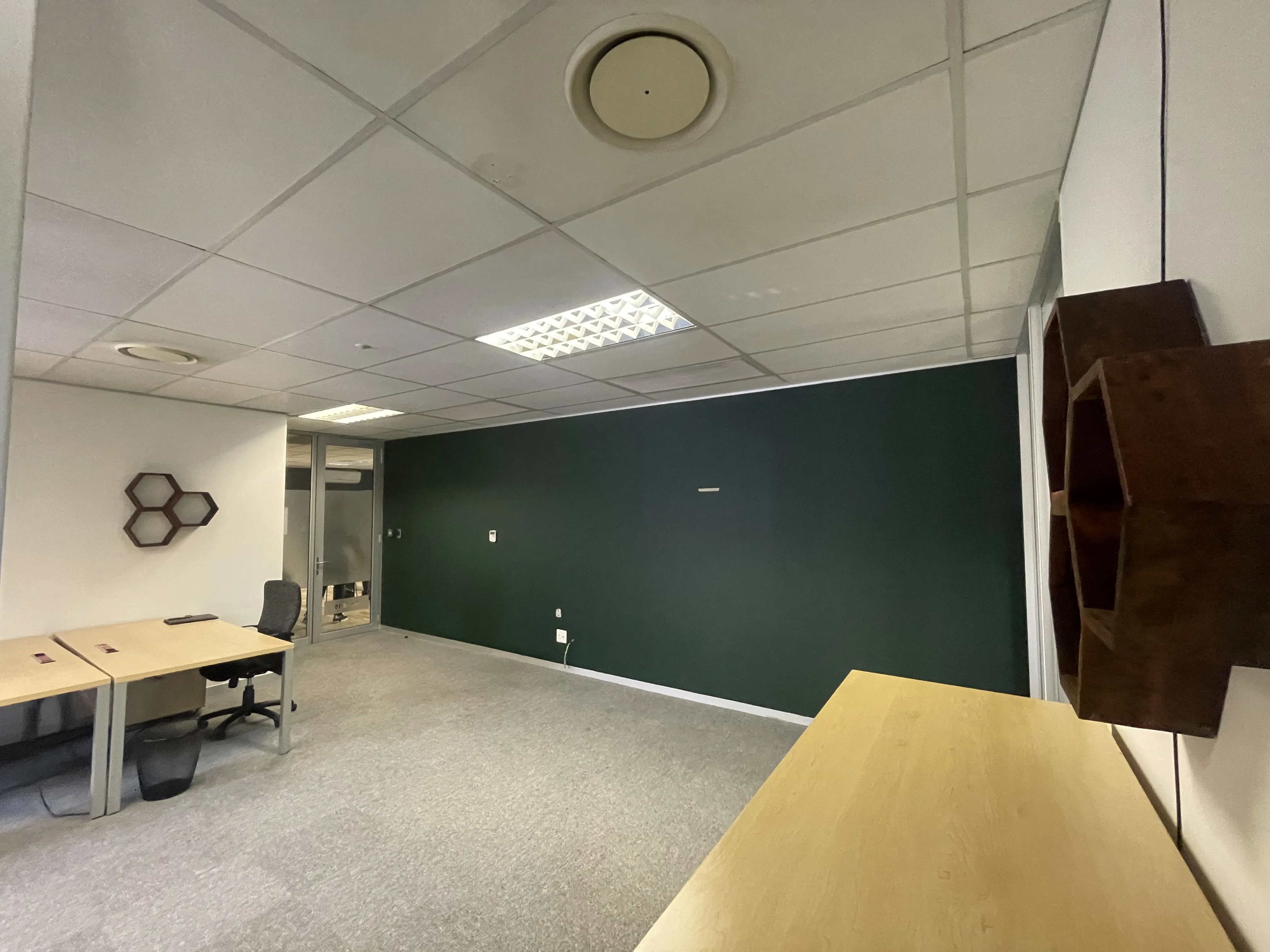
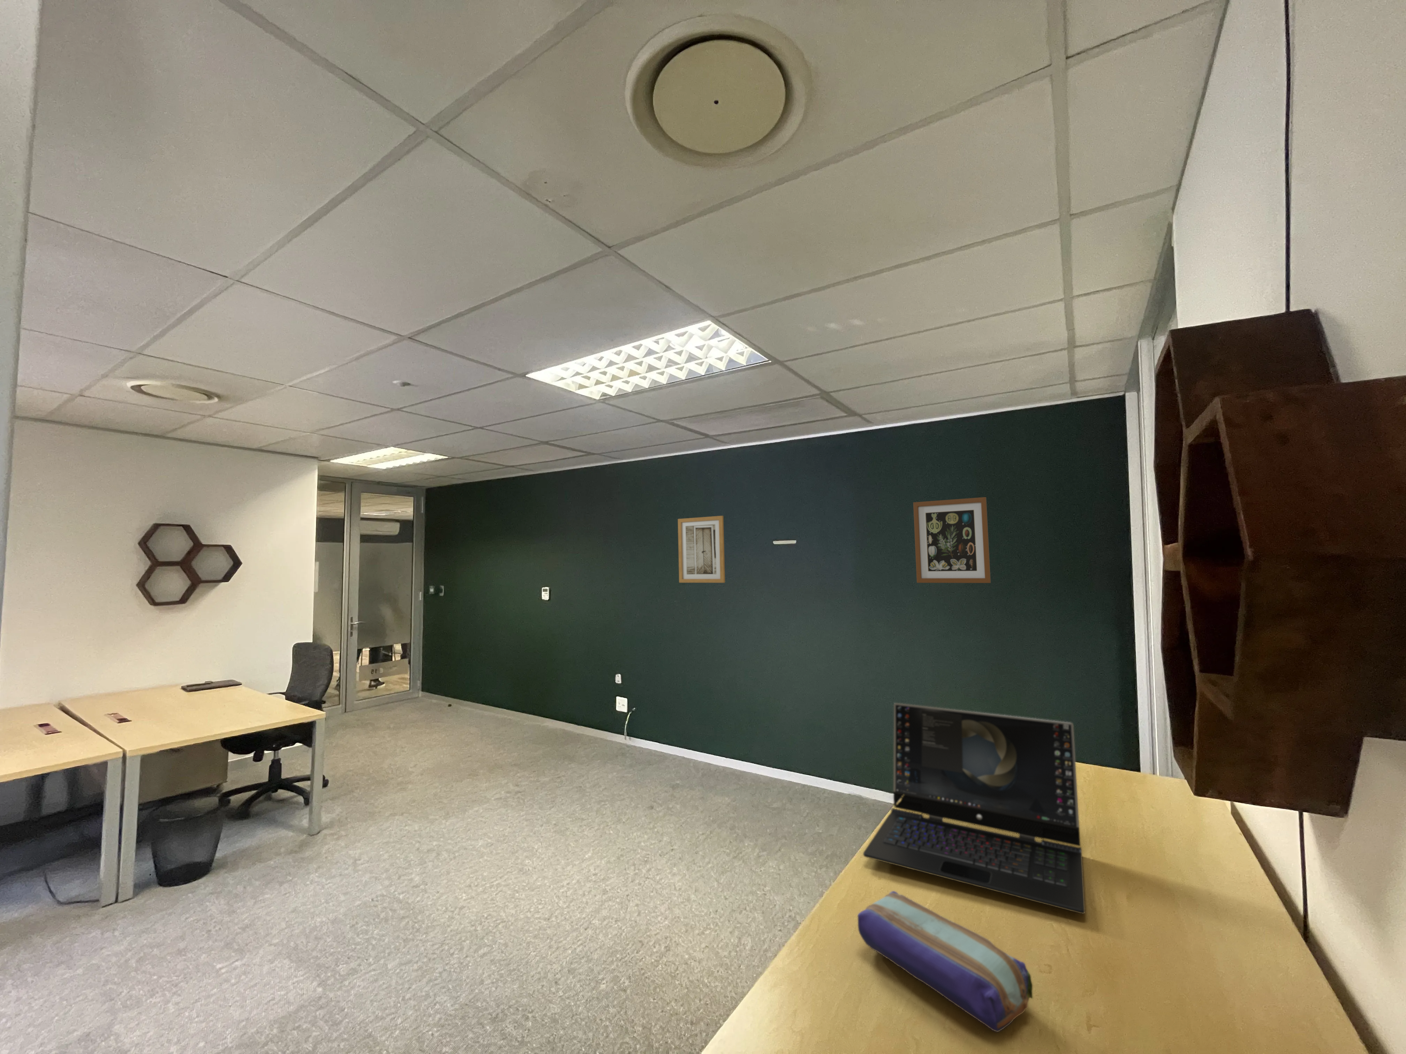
+ pencil case [857,890,1033,1032]
+ wall art [913,497,991,583]
+ laptop [862,703,1085,914]
+ wall art [678,516,725,583]
